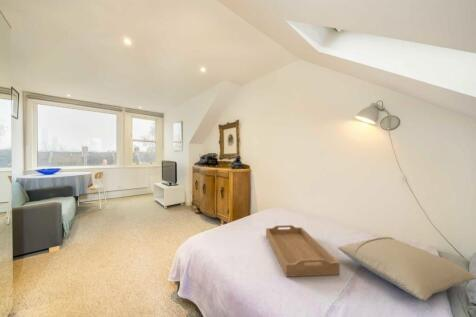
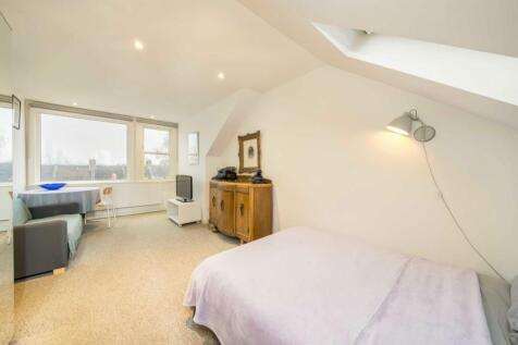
- pillow [336,236,476,302]
- serving tray [265,224,341,278]
